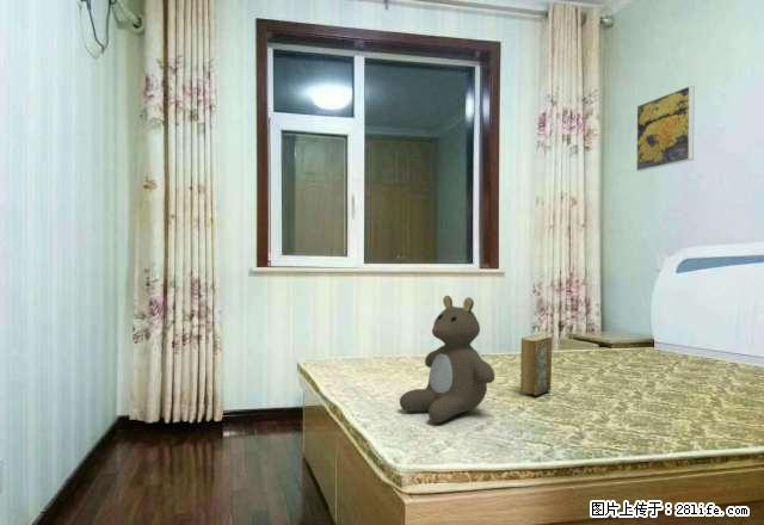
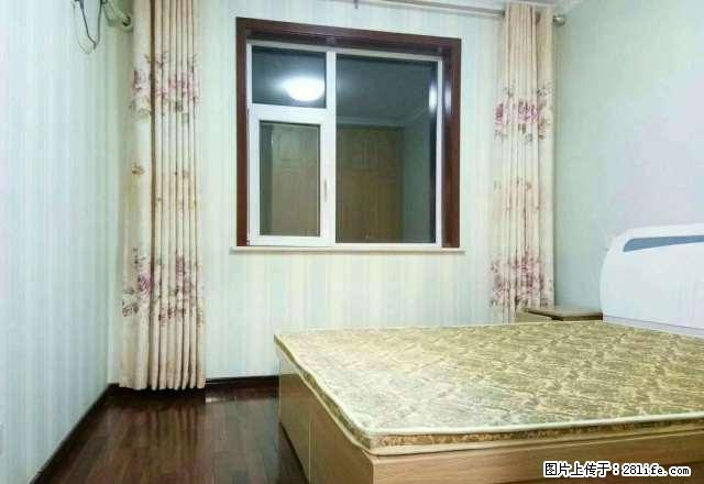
- teddy bear [399,295,497,424]
- hardback book [519,334,553,396]
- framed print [635,85,696,173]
